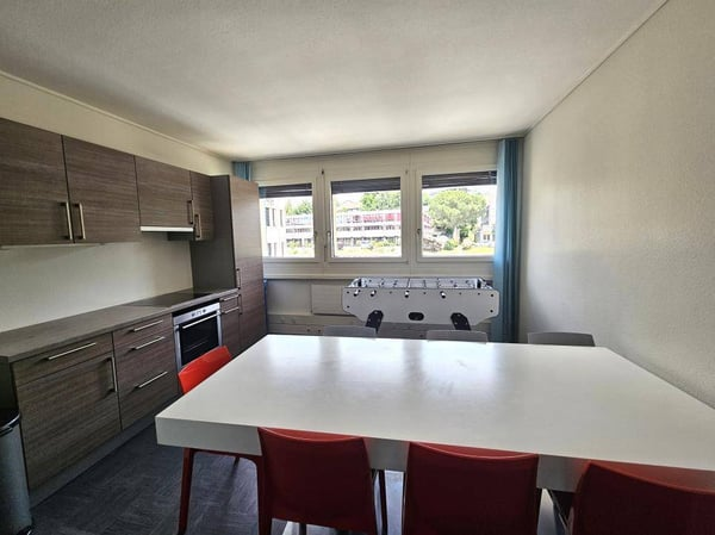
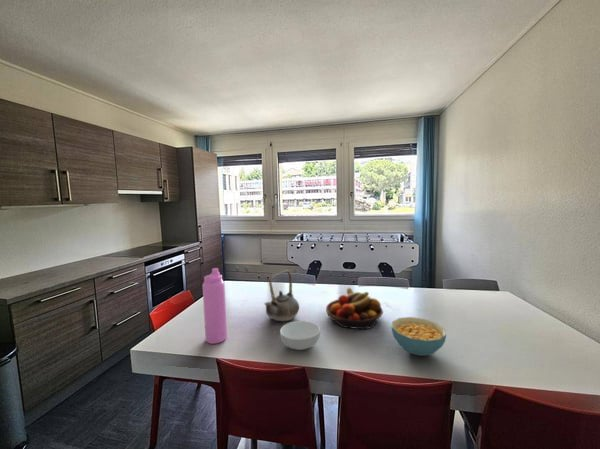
+ fruit bowl [325,286,384,330]
+ teapot [263,269,300,322]
+ cereal bowl [279,320,321,351]
+ cereal bowl [391,316,447,357]
+ water bottle [201,267,228,345]
